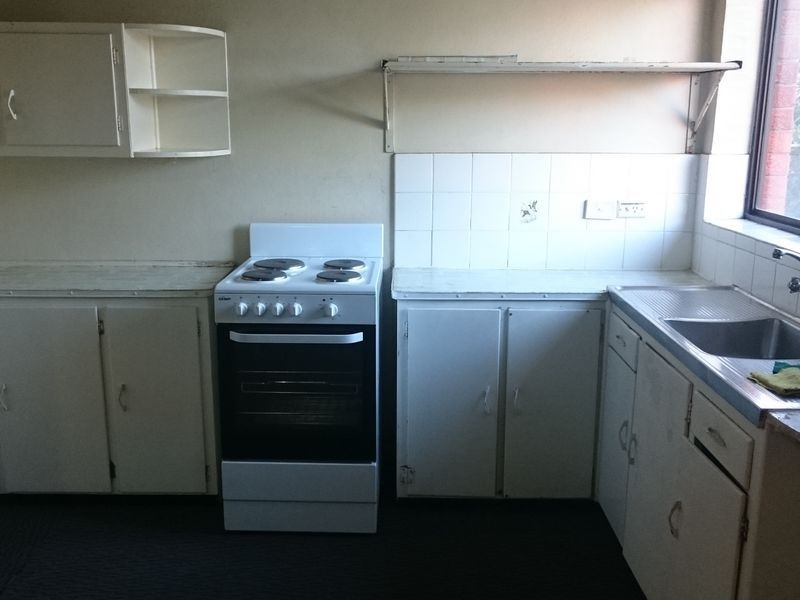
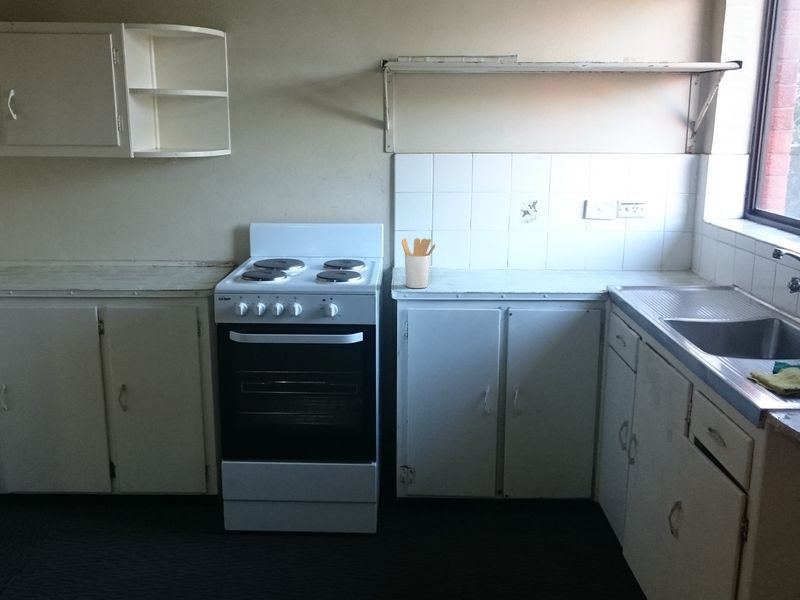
+ utensil holder [401,237,437,289]
